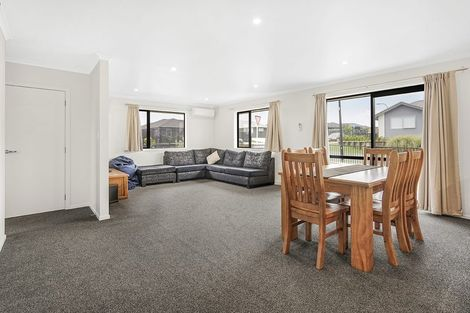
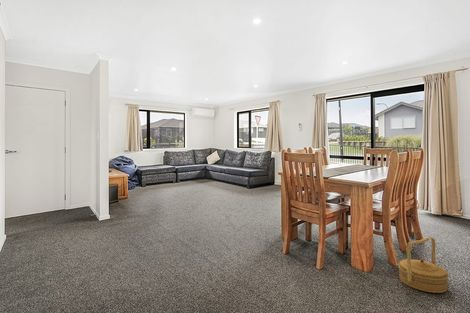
+ basket [397,236,450,294]
